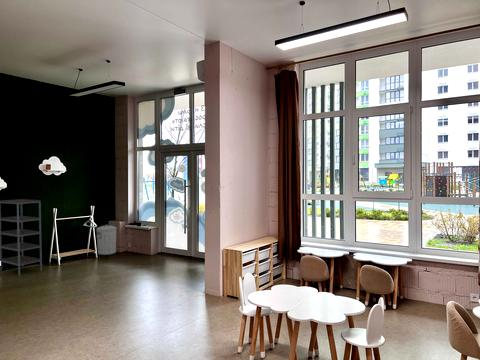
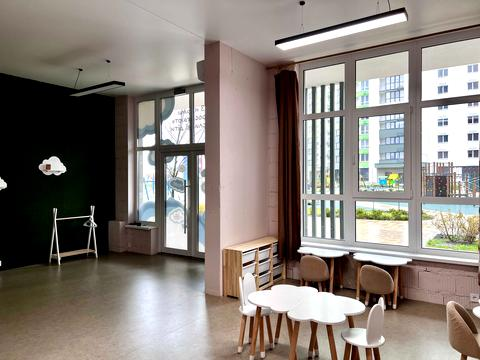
- shelving unit [0,198,43,277]
- trash can [95,224,118,256]
